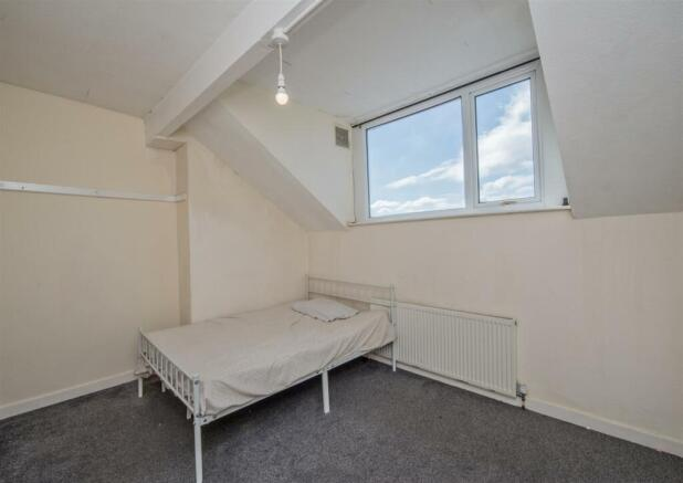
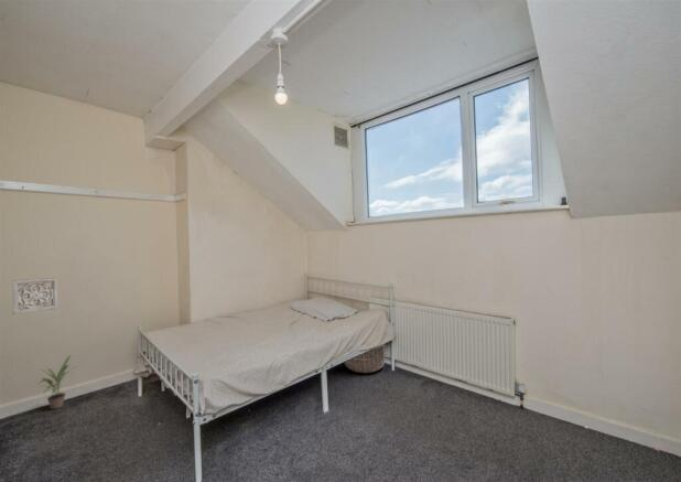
+ potted plant [36,354,77,410]
+ wall ornament [11,277,58,315]
+ basket [344,343,386,374]
